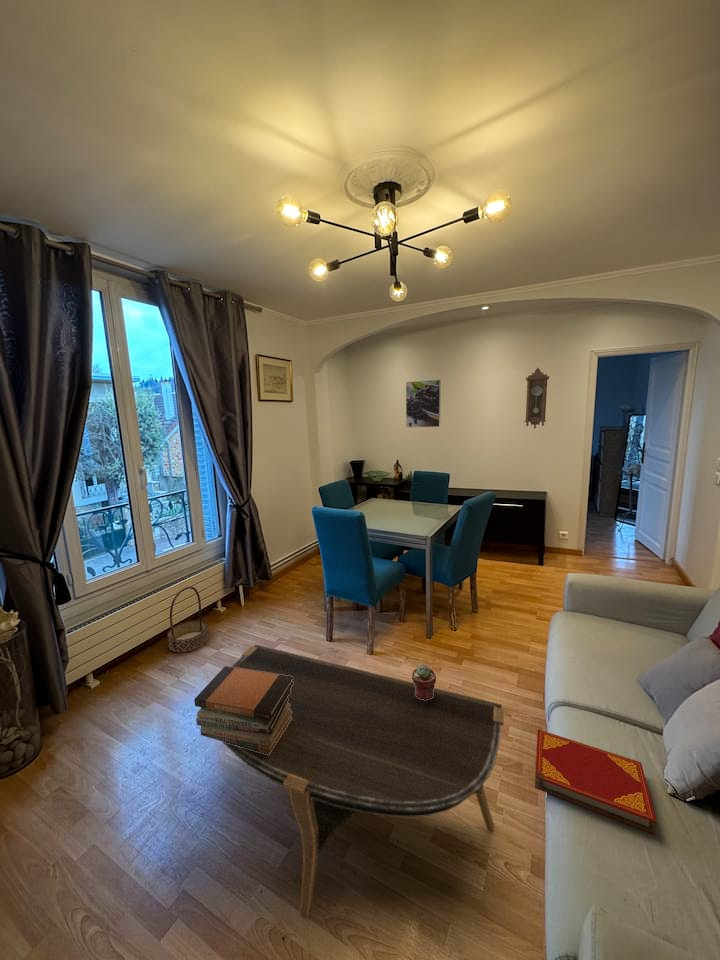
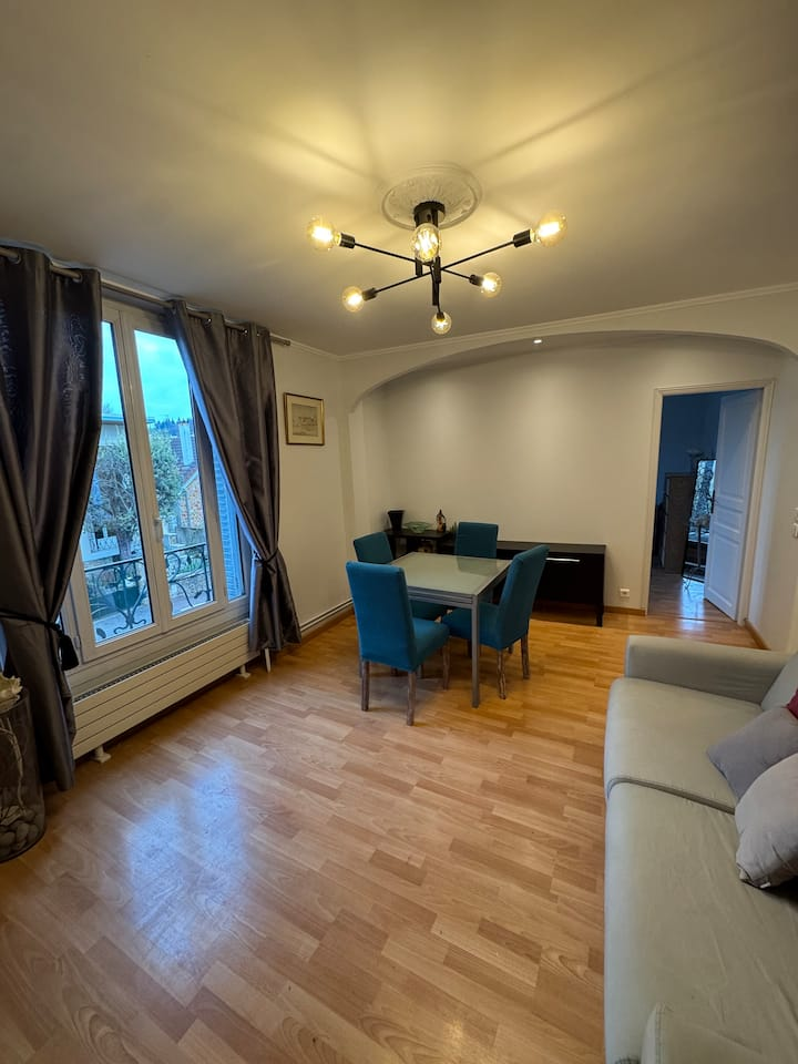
- hardback book [534,728,657,835]
- coffee table [220,643,505,922]
- potted succulent [411,664,437,700]
- basket [167,585,209,653]
- book stack [193,665,293,755]
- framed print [405,379,442,428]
- pendulum clock [523,367,550,430]
